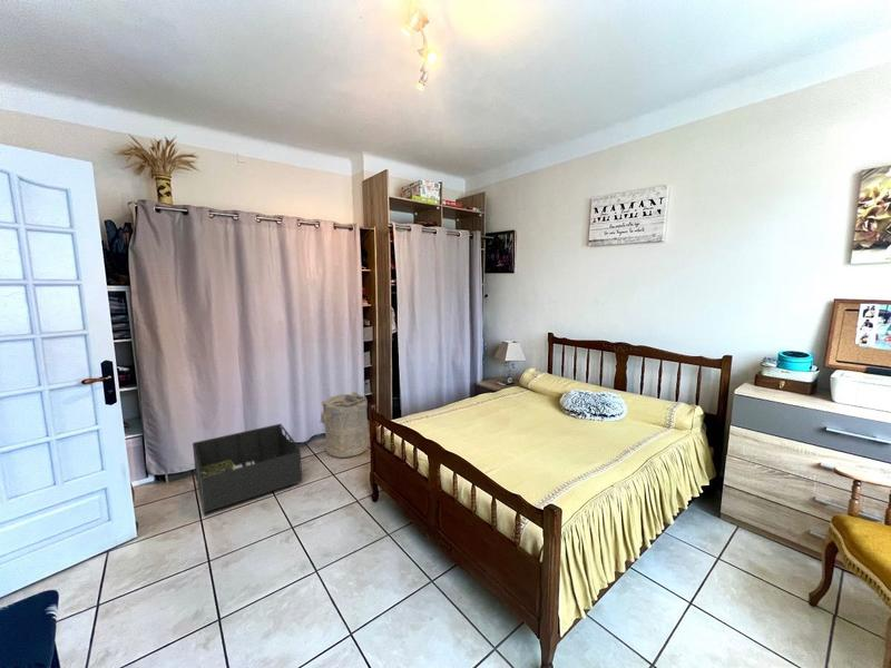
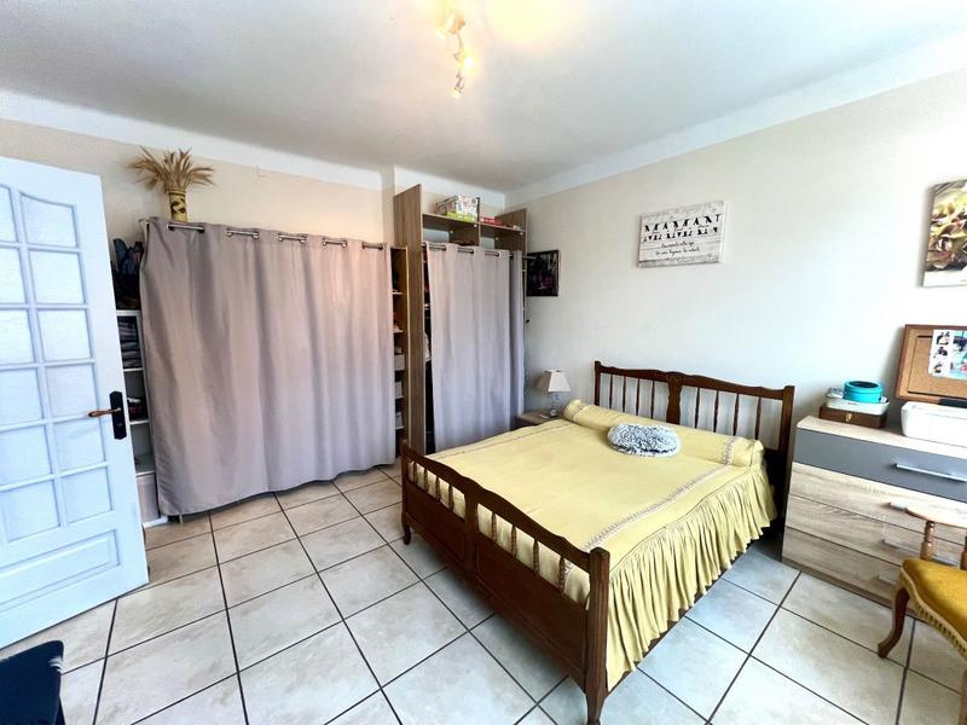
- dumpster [192,423,303,518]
- laundry hamper [319,391,370,459]
